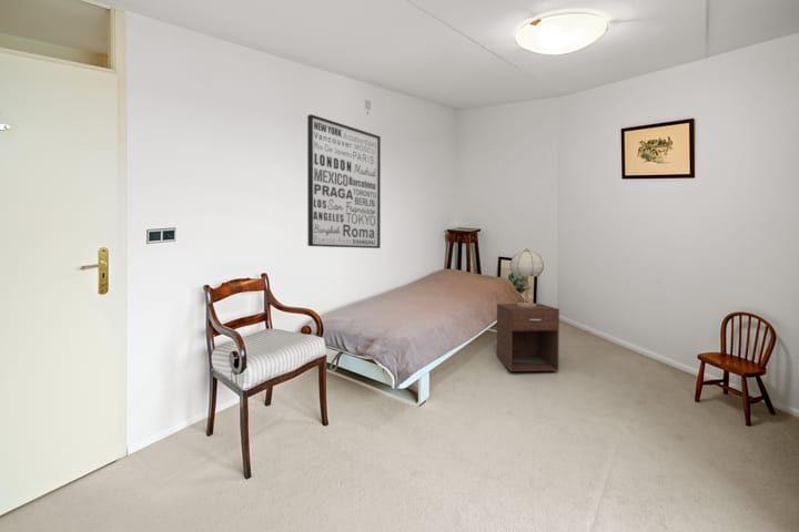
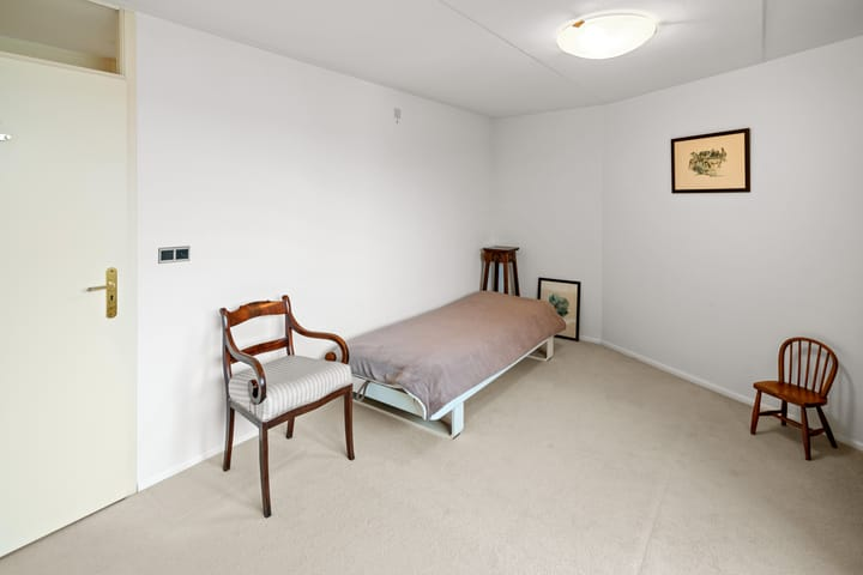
- wall art [306,113,382,249]
- nightstand [496,303,560,372]
- table lamp [508,247,545,307]
